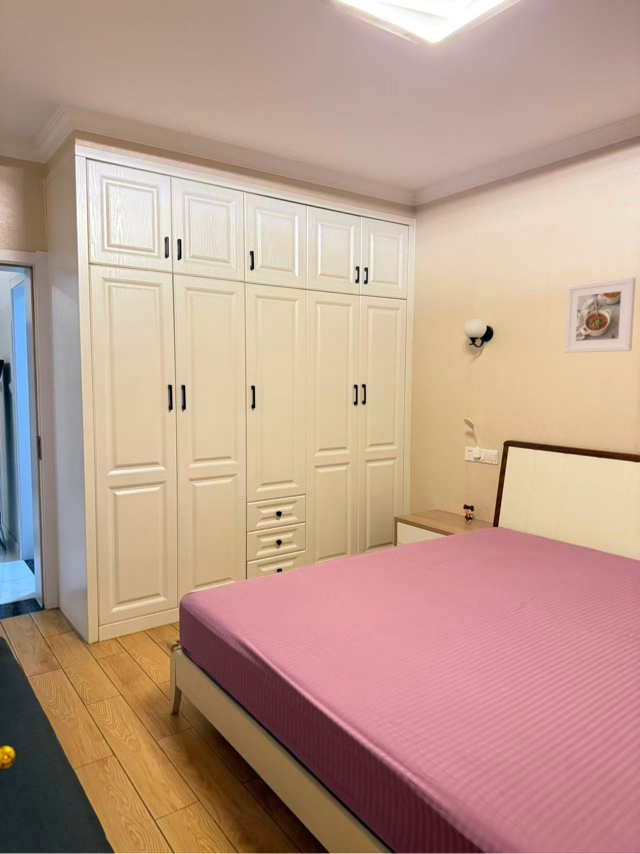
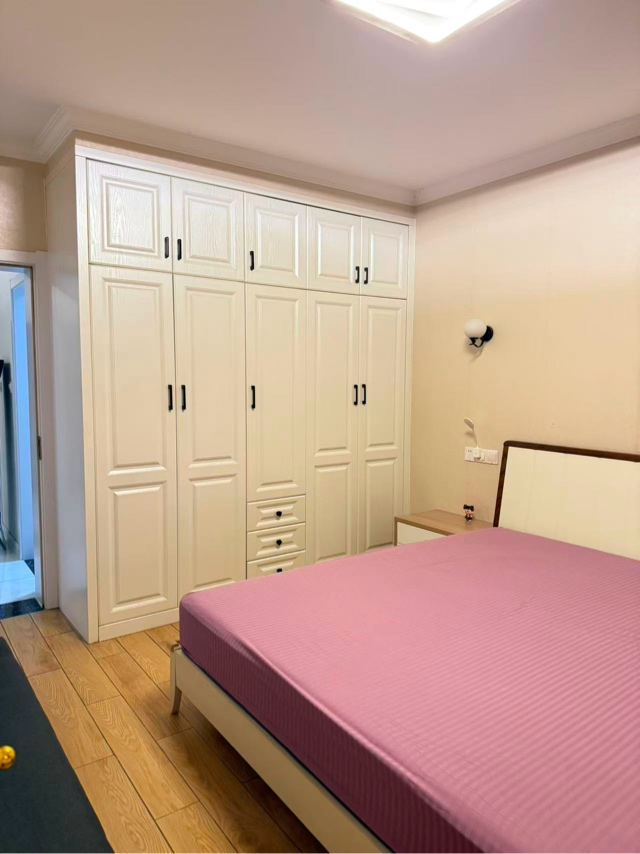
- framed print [564,276,637,354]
